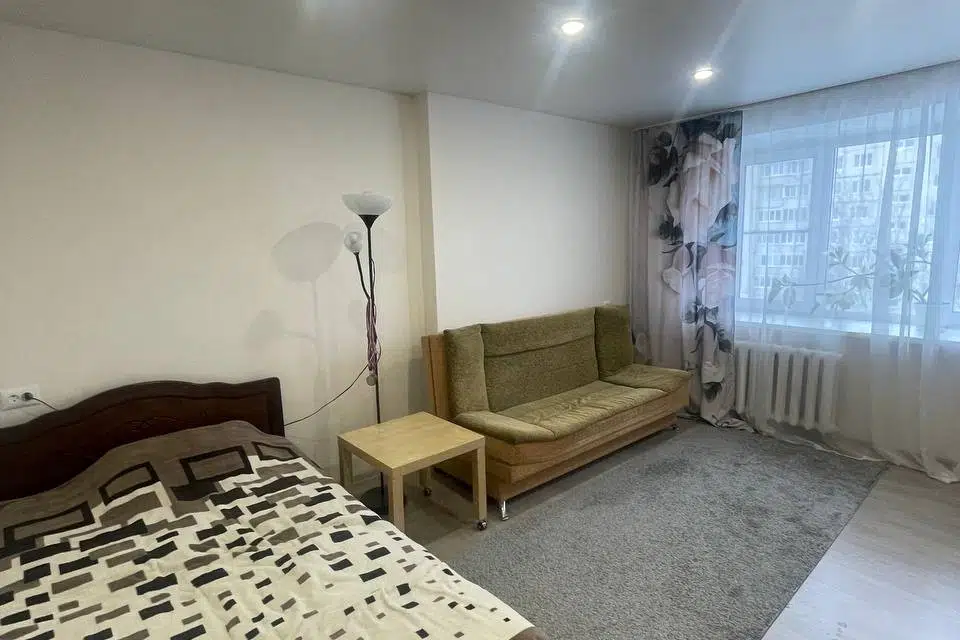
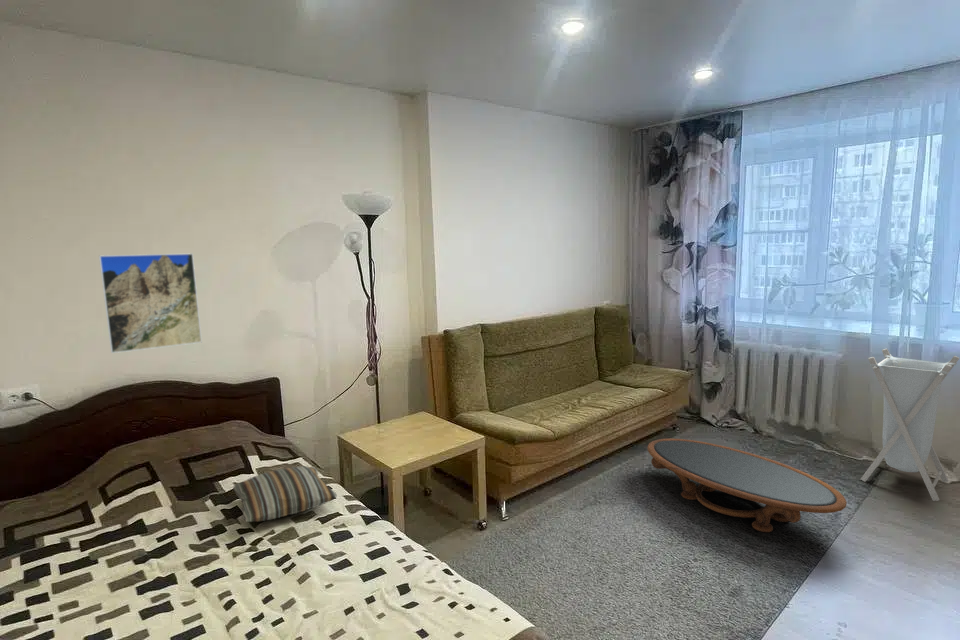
+ laundry hamper [860,348,960,502]
+ coffee table [646,438,848,533]
+ pillow [232,465,338,523]
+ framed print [98,252,203,354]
